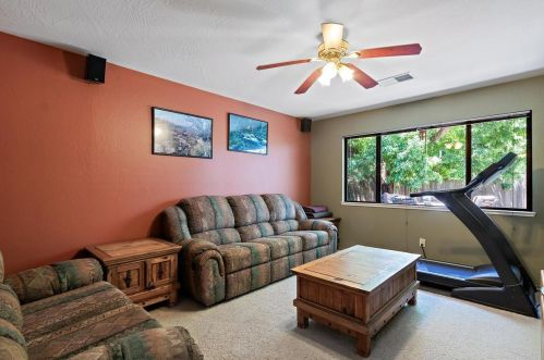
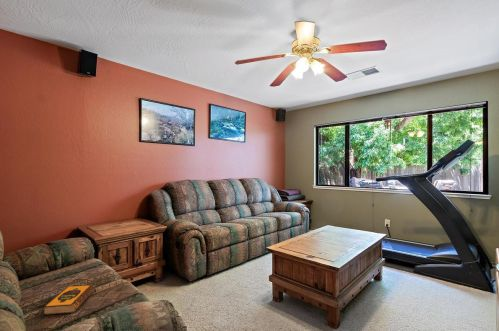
+ hardback book [43,284,96,316]
